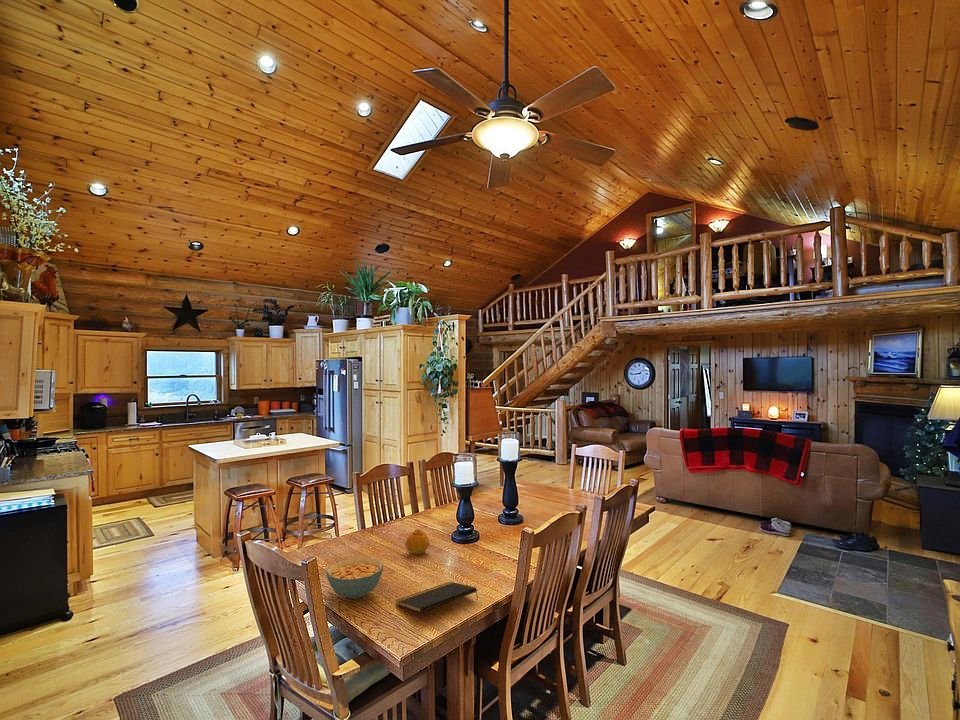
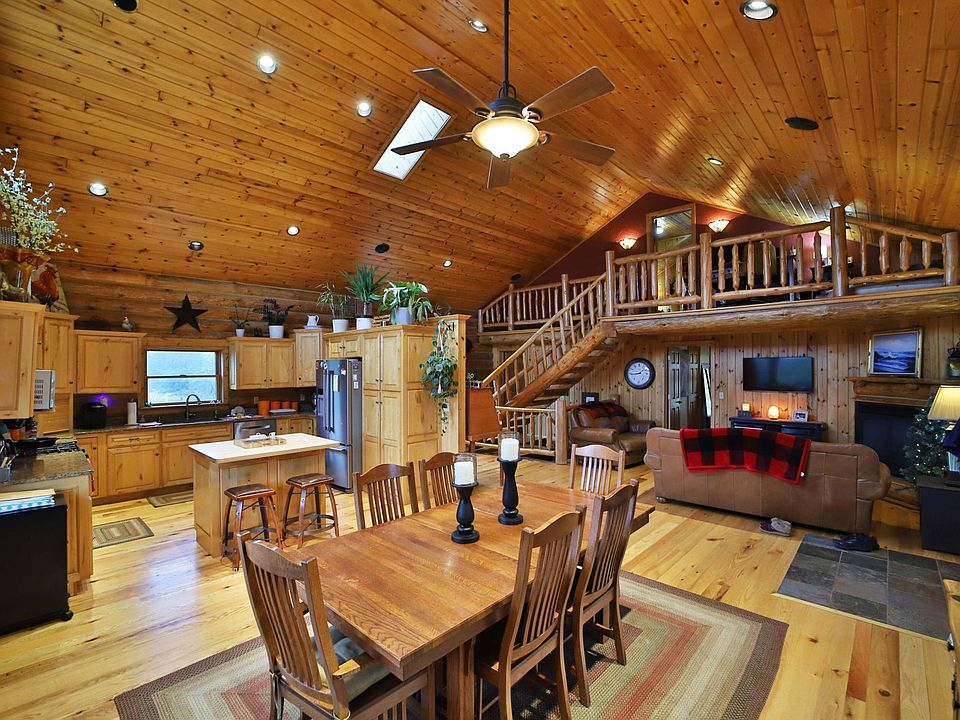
- cereal bowl [326,557,384,600]
- fruit [404,528,430,555]
- notepad [395,581,479,614]
